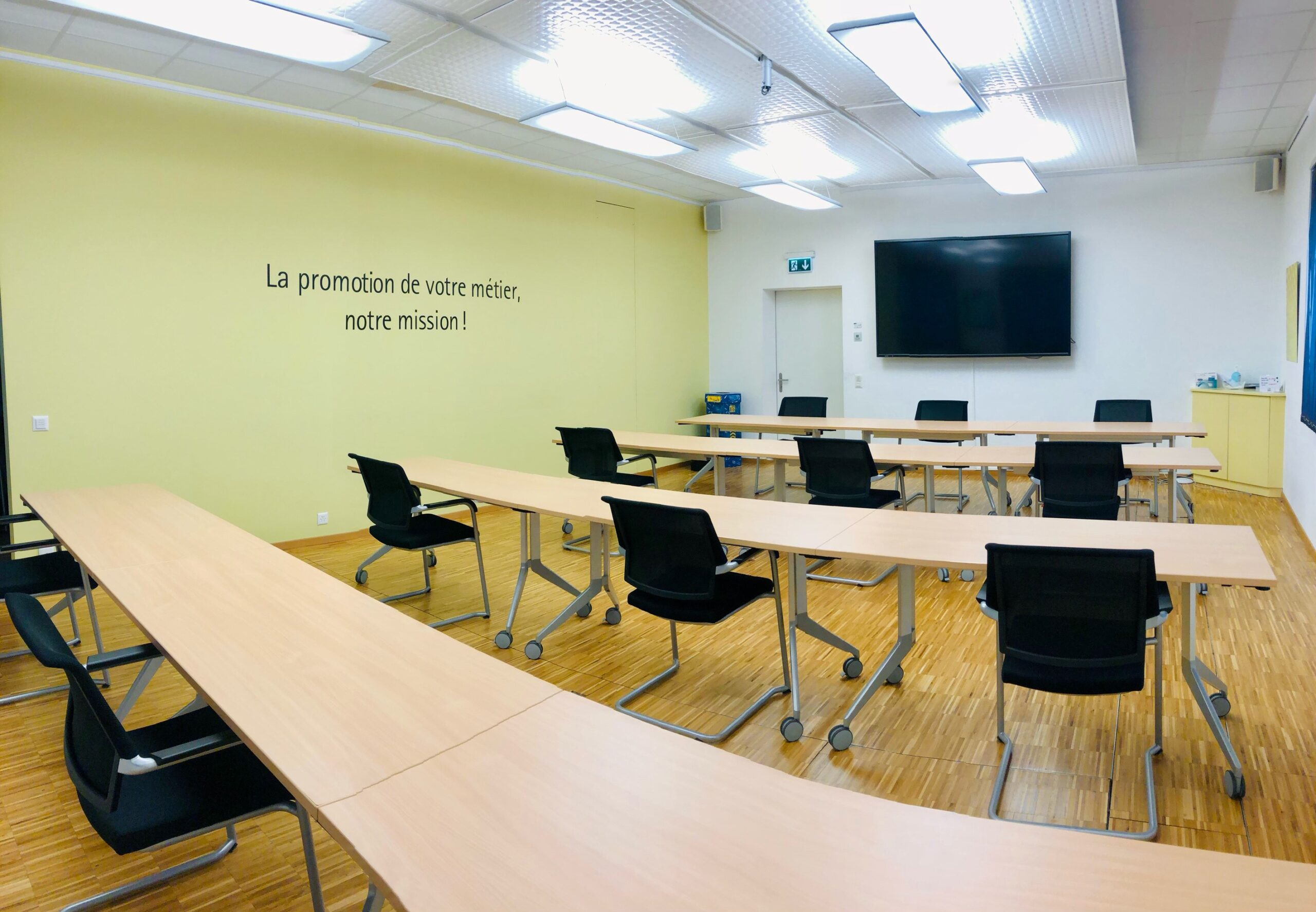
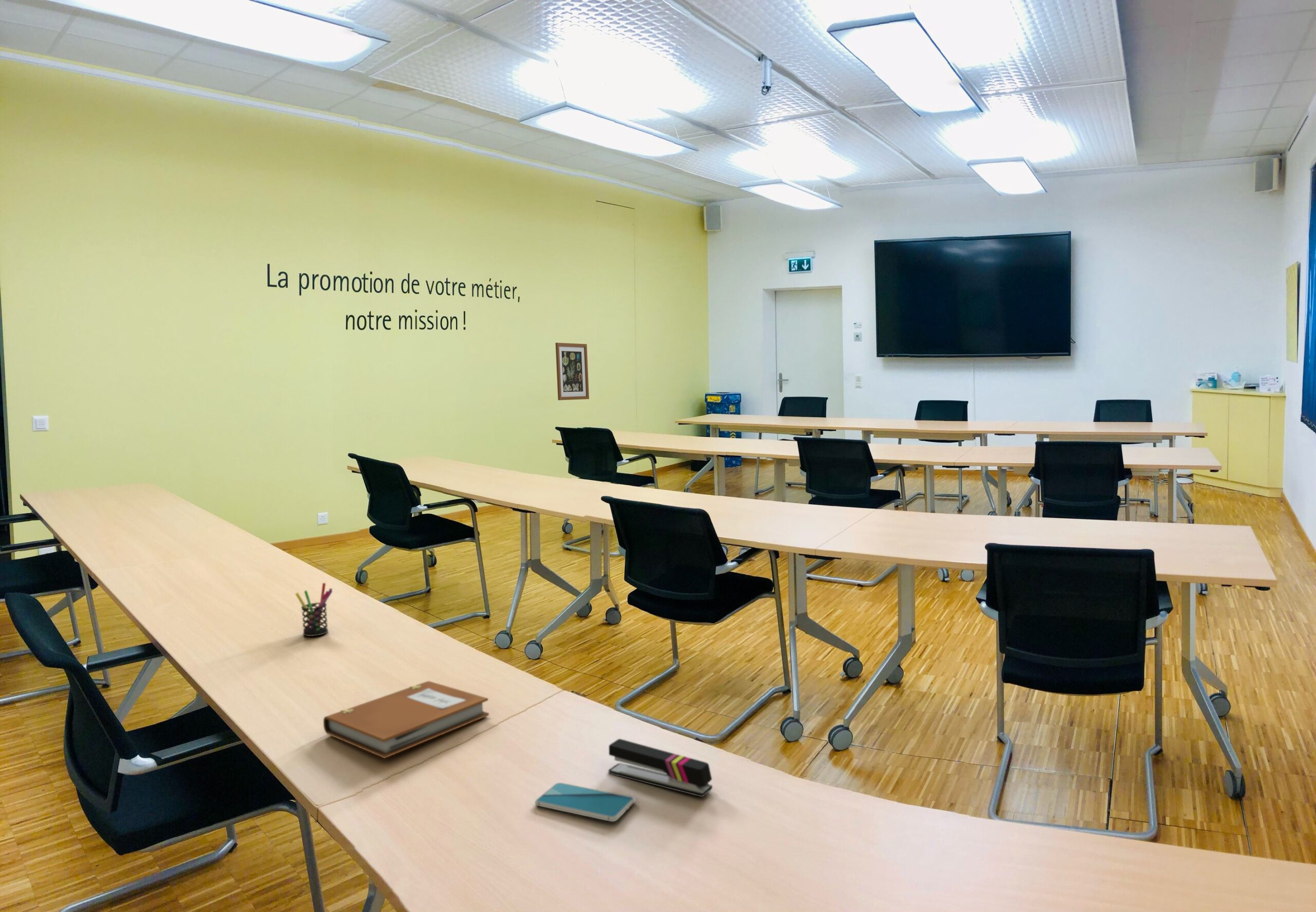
+ notebook [323,681,489,759]
+ smartphone [535,782,636,822]
+ stapler [608,738,713,797]
+ wall art [555,342,590,400]
+ pen holder [295,582,333,637]
